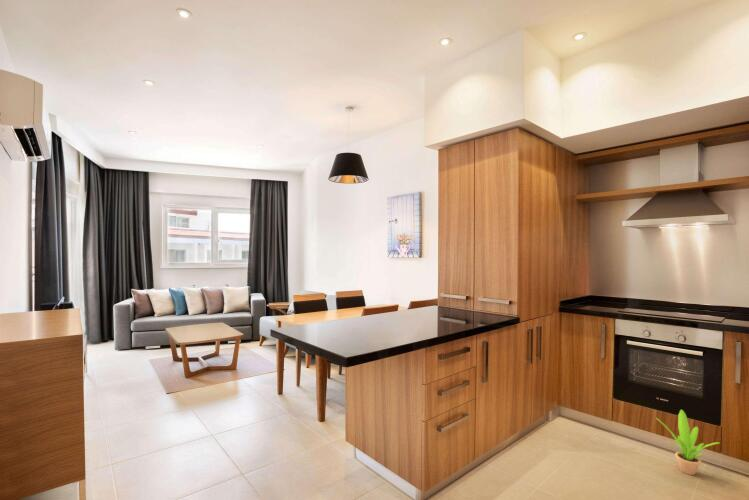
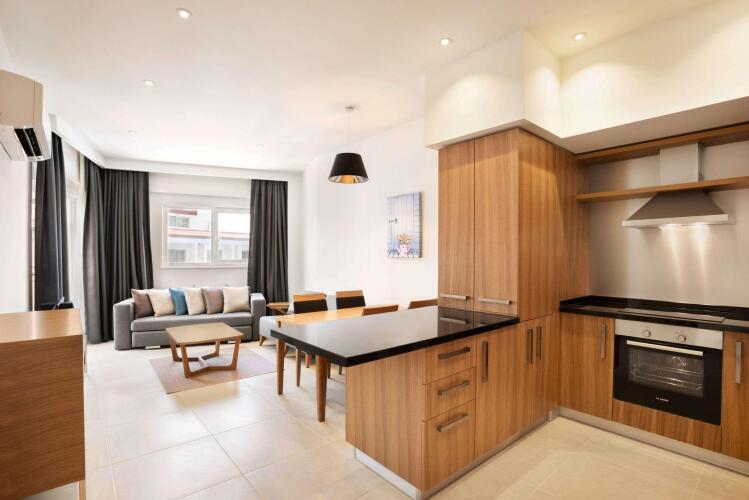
- potted plant [655,409,720,476]
